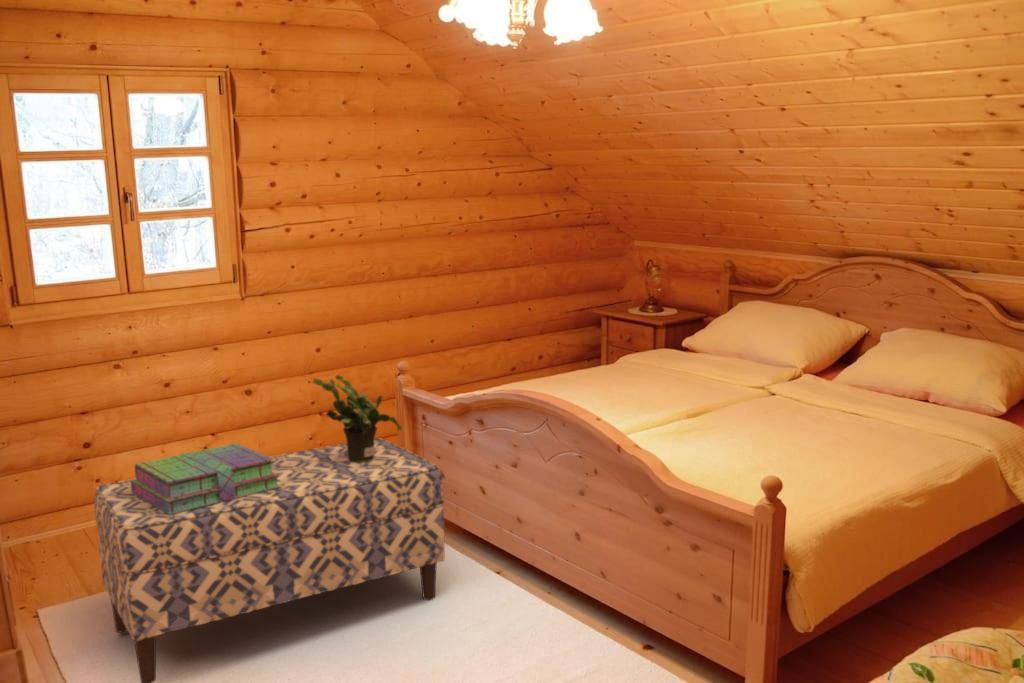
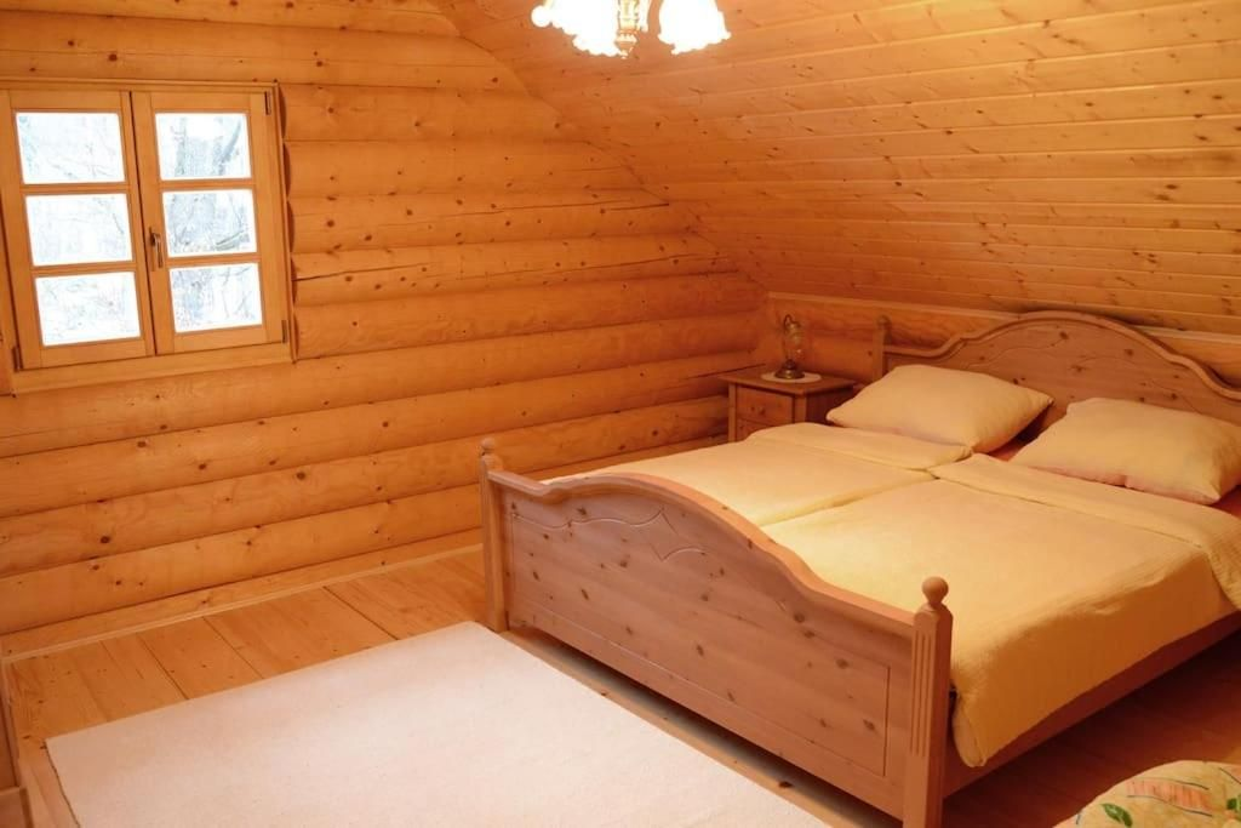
- bench [93,437,446,683]
- potted plant [312,374,403,463]
- stack of books [131,442,280,515]
